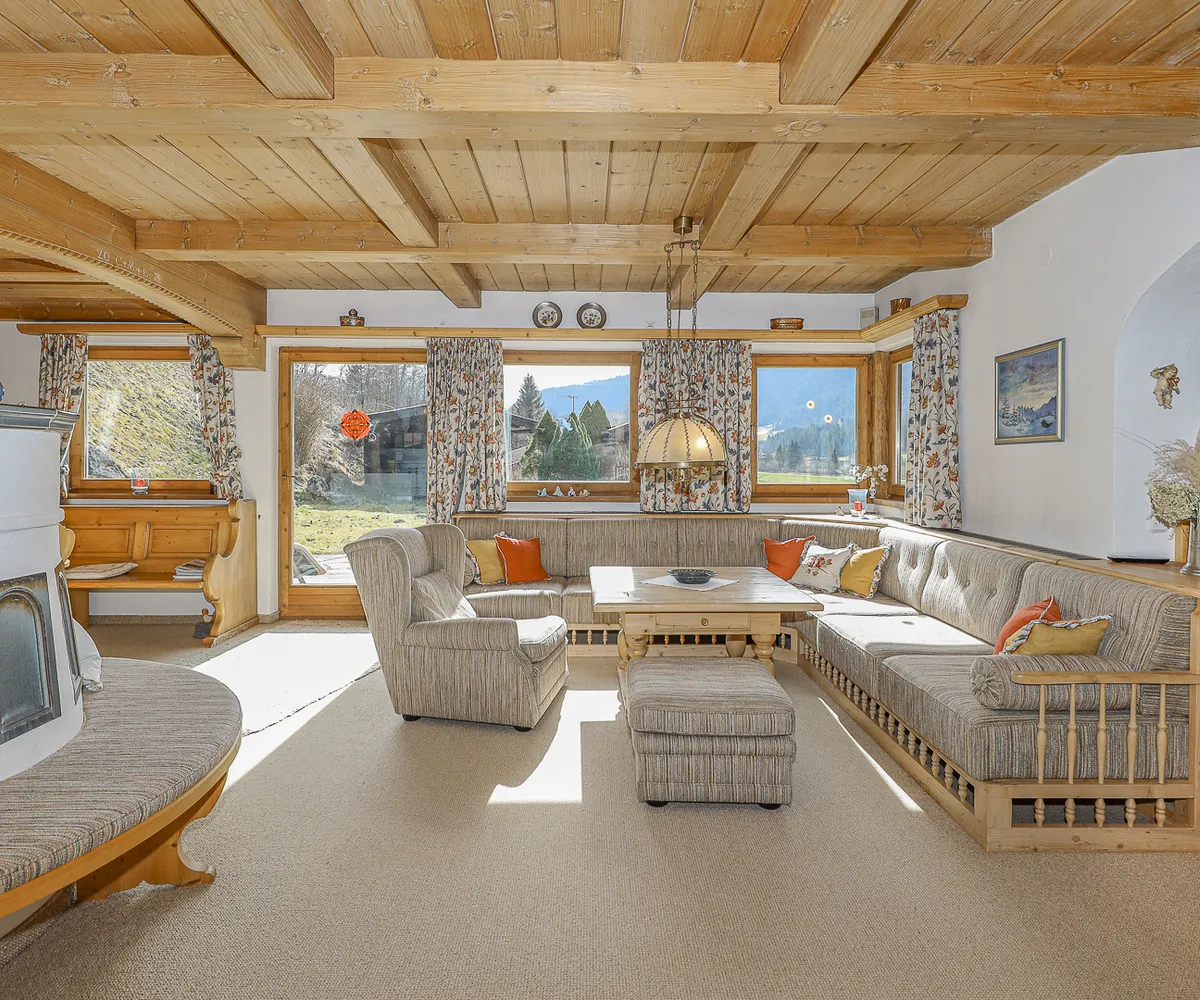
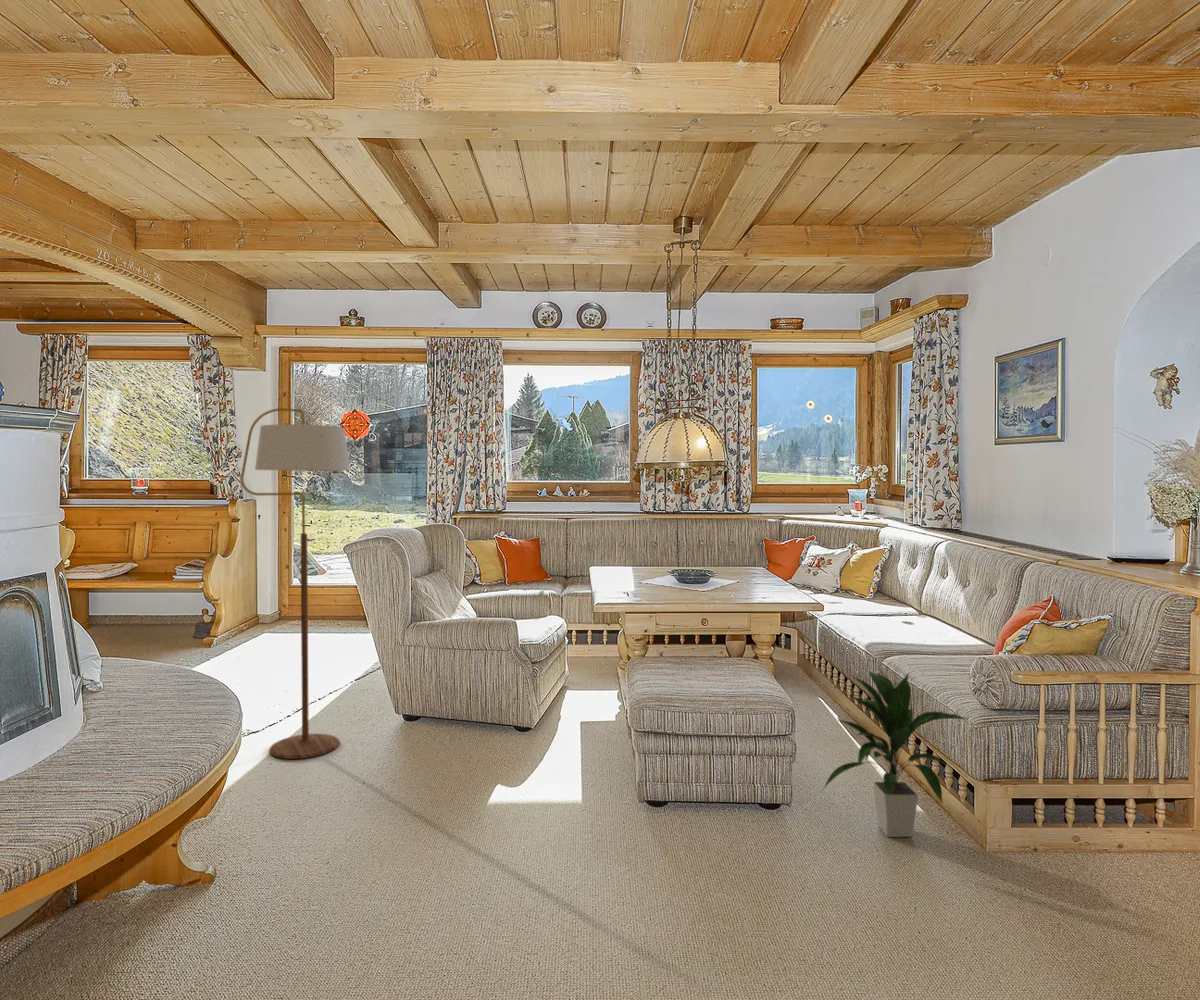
+ floor lamp [240,407,351,760]
+ indoor plant [820,671,968,838]
